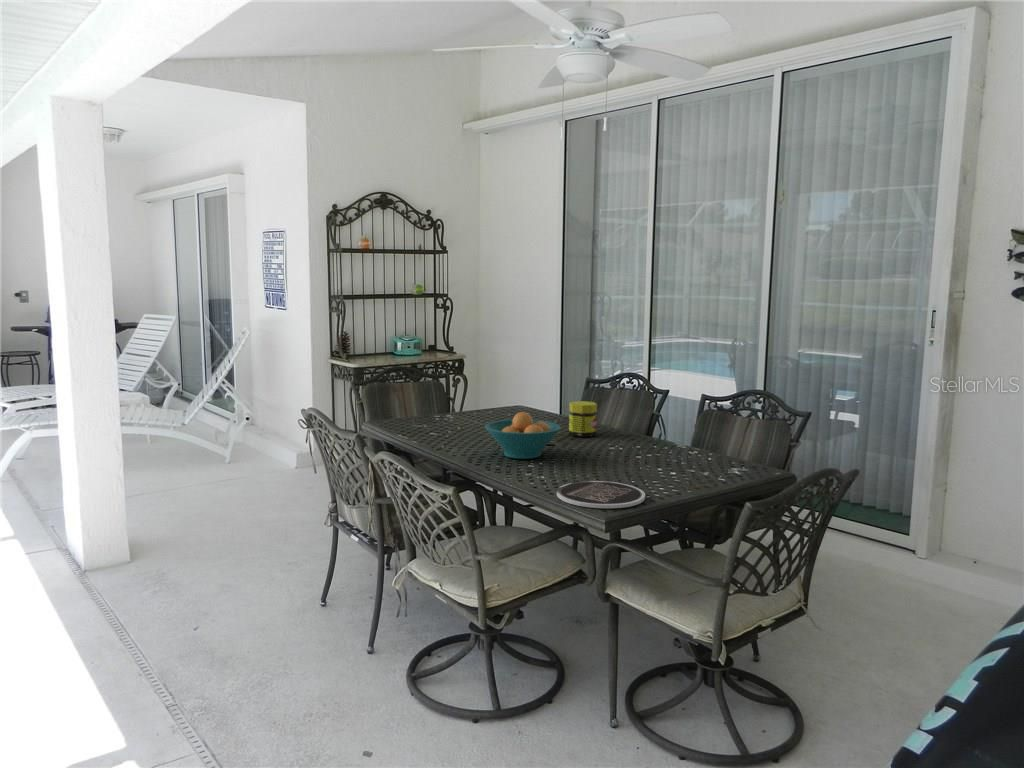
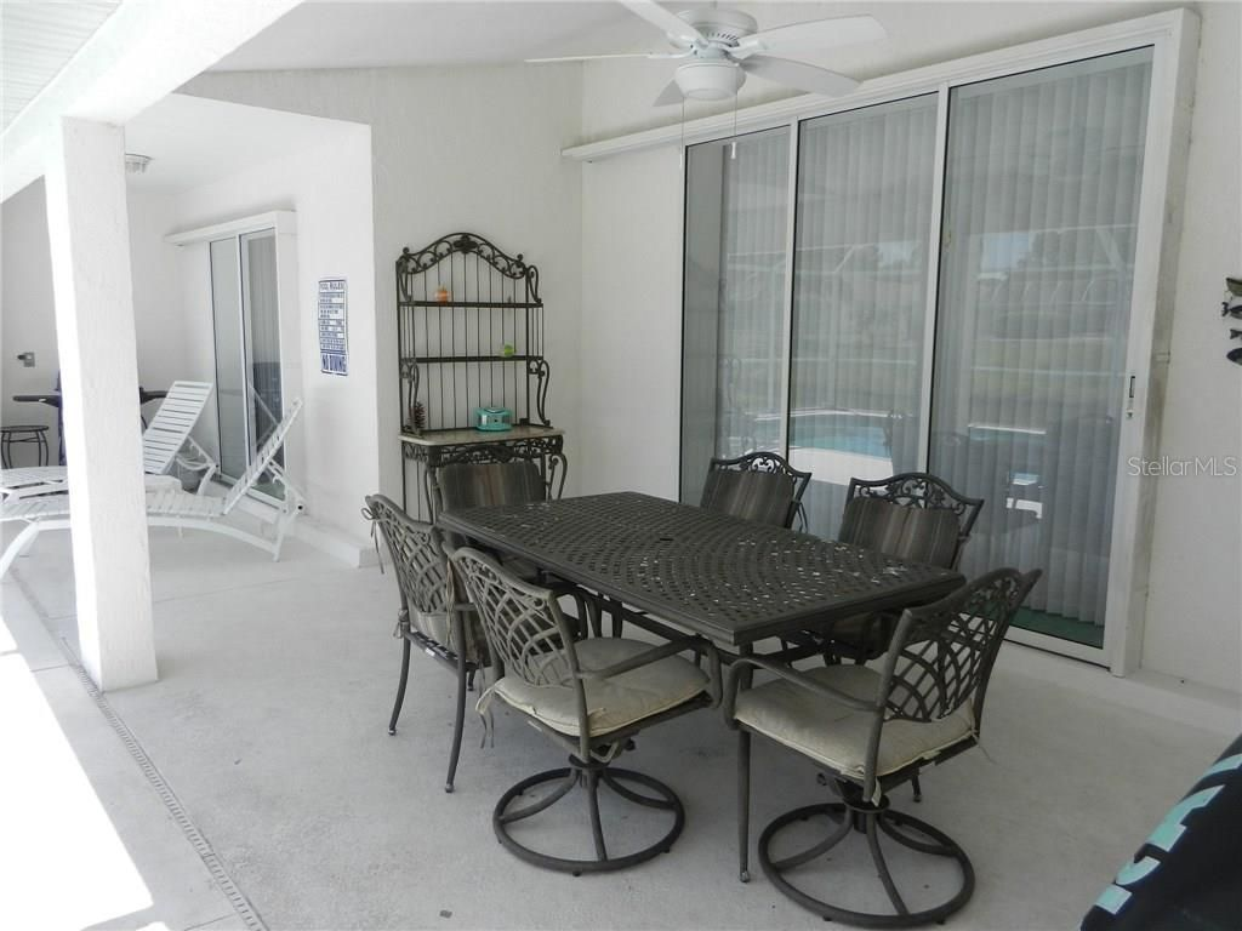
- jar [568,400,598,438]
- fruit bowl [484,411,562,460]
- plate [556,480,646,509]
